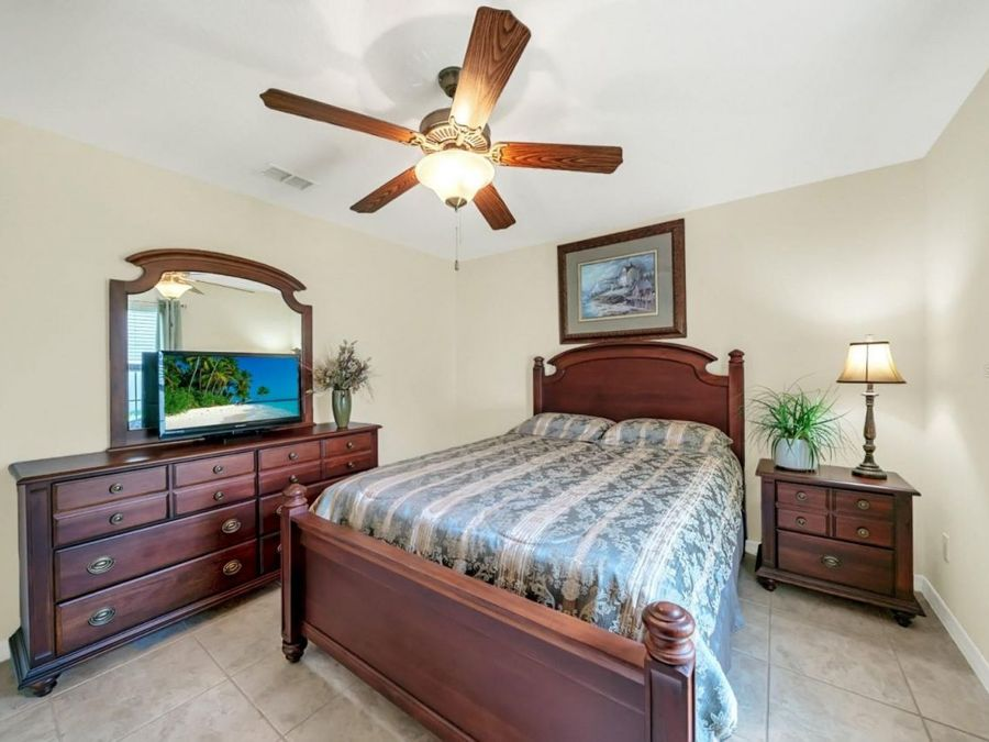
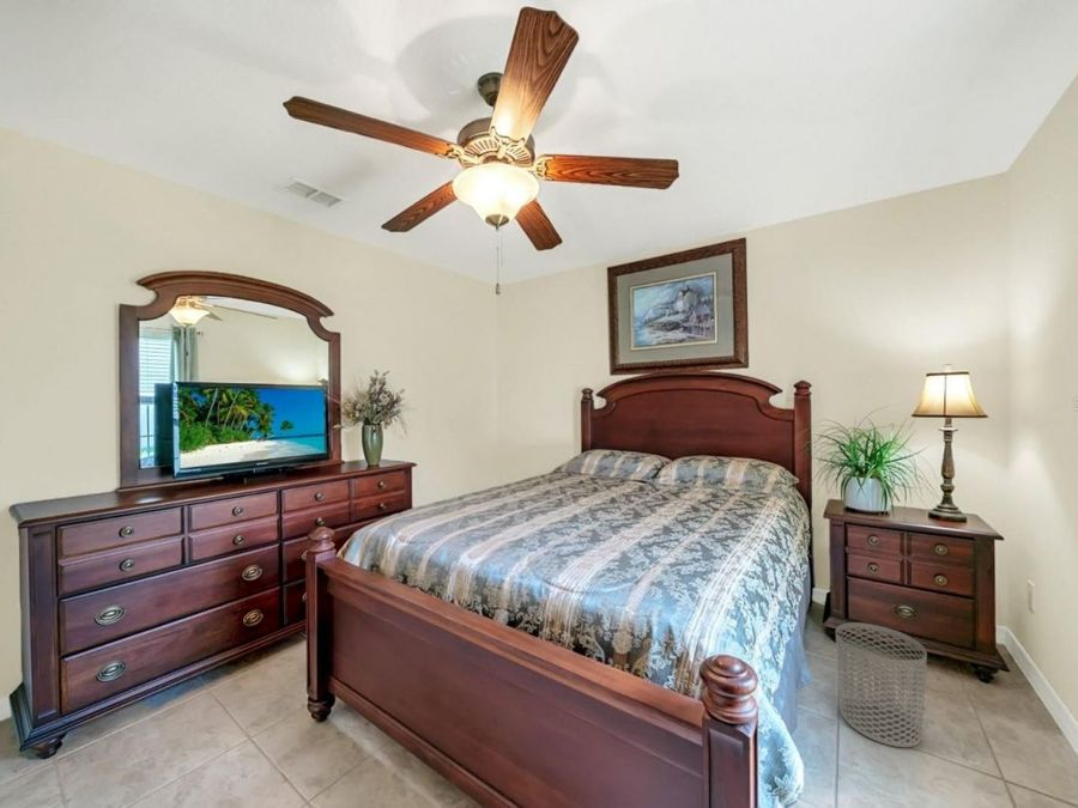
+ waste bin [835,621,928,748]
